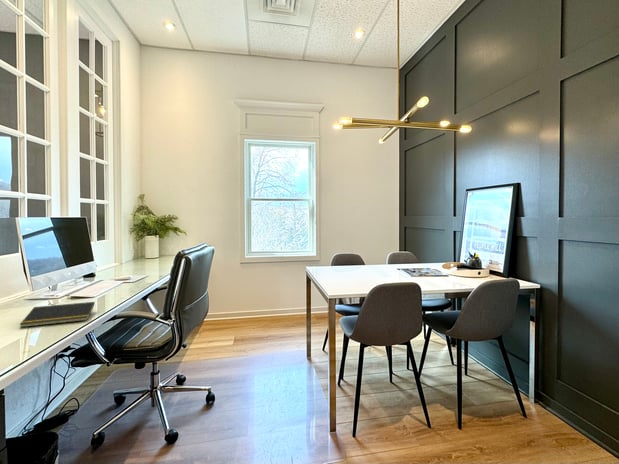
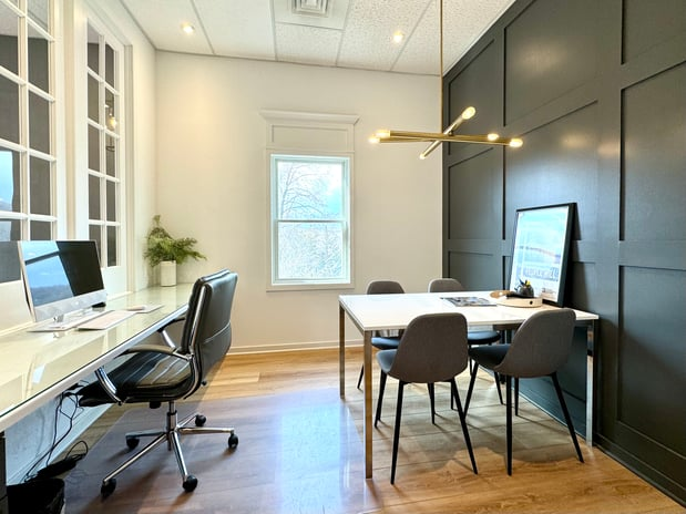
- notepad [19,301,95,328]
